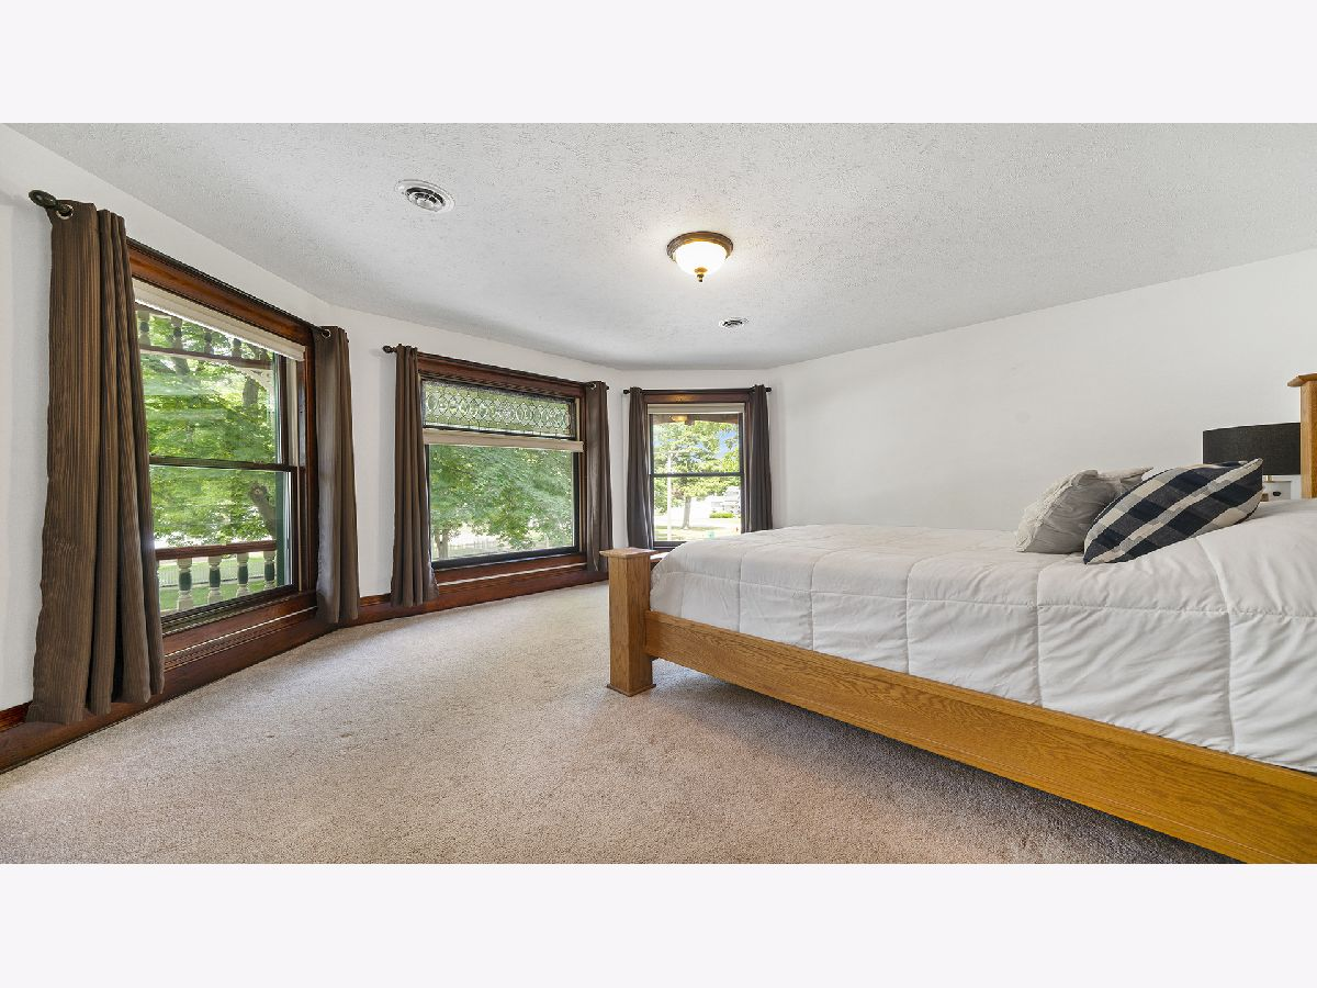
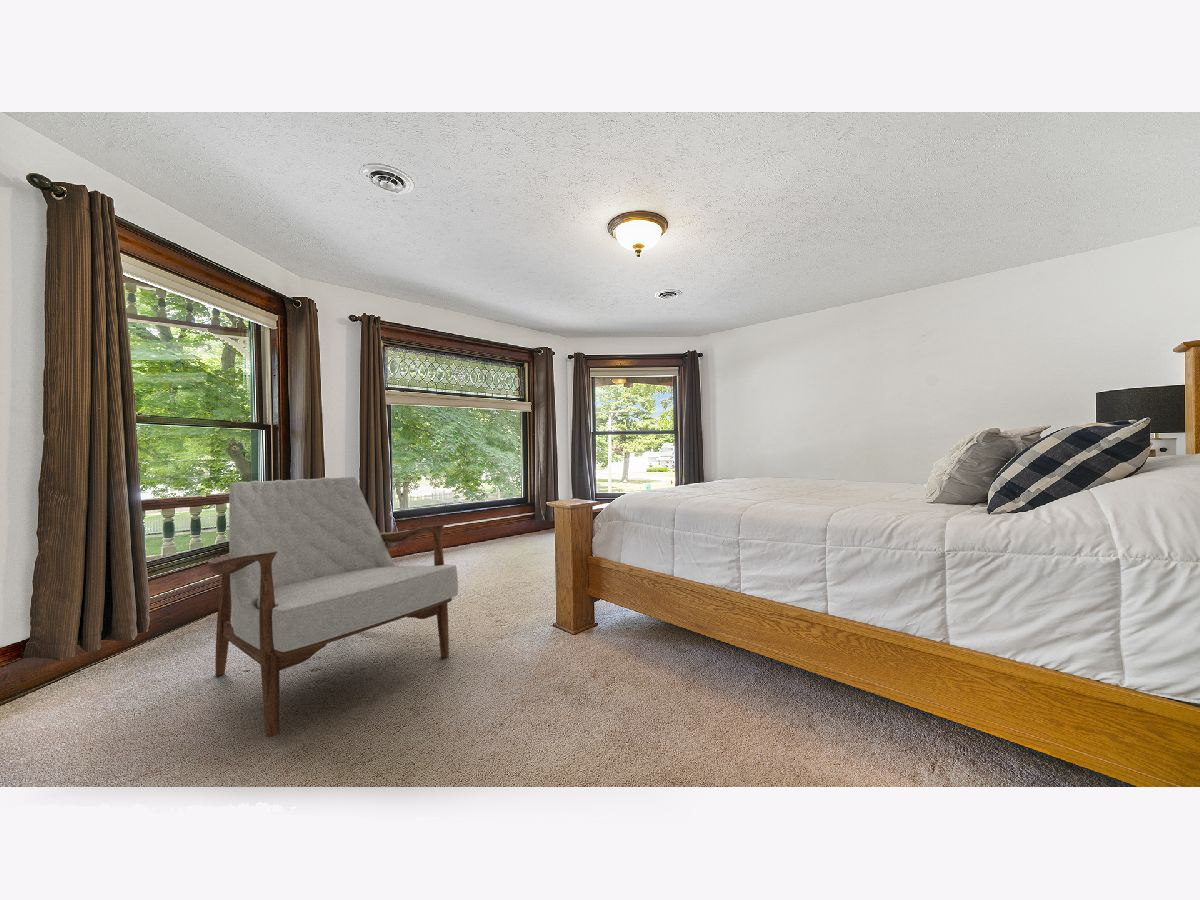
+ armchair [207,476,459,738]
